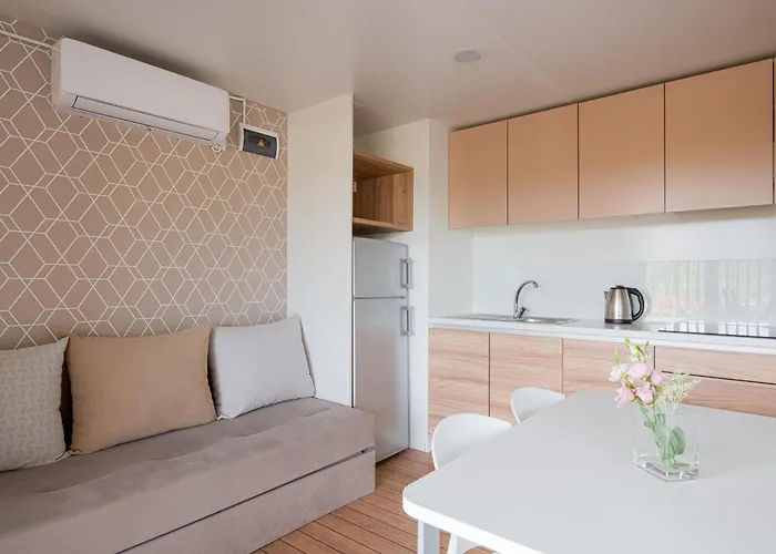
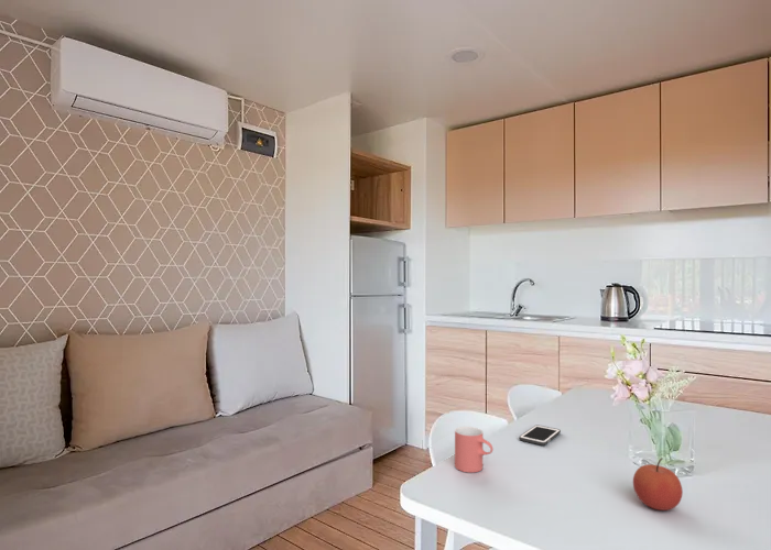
+ cell phone [518,424,562,447]
+ apple [632,457,684,512]
+ cup [454,426,493,473]
